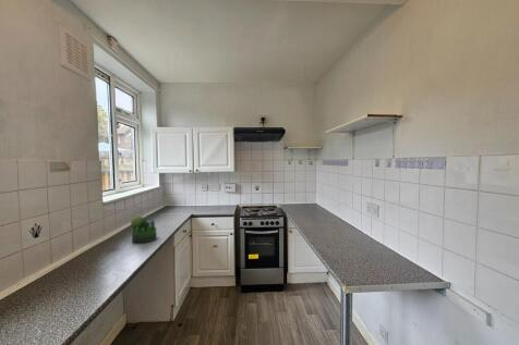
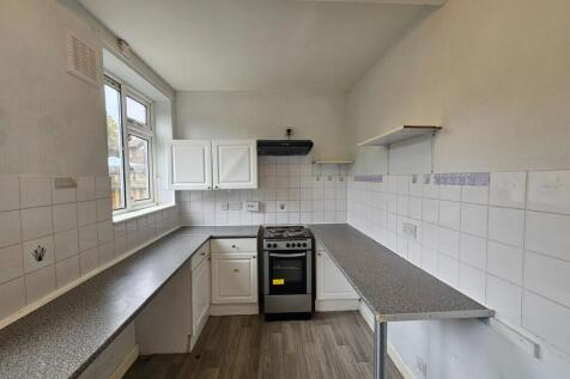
- plant [130,215,158,245]
